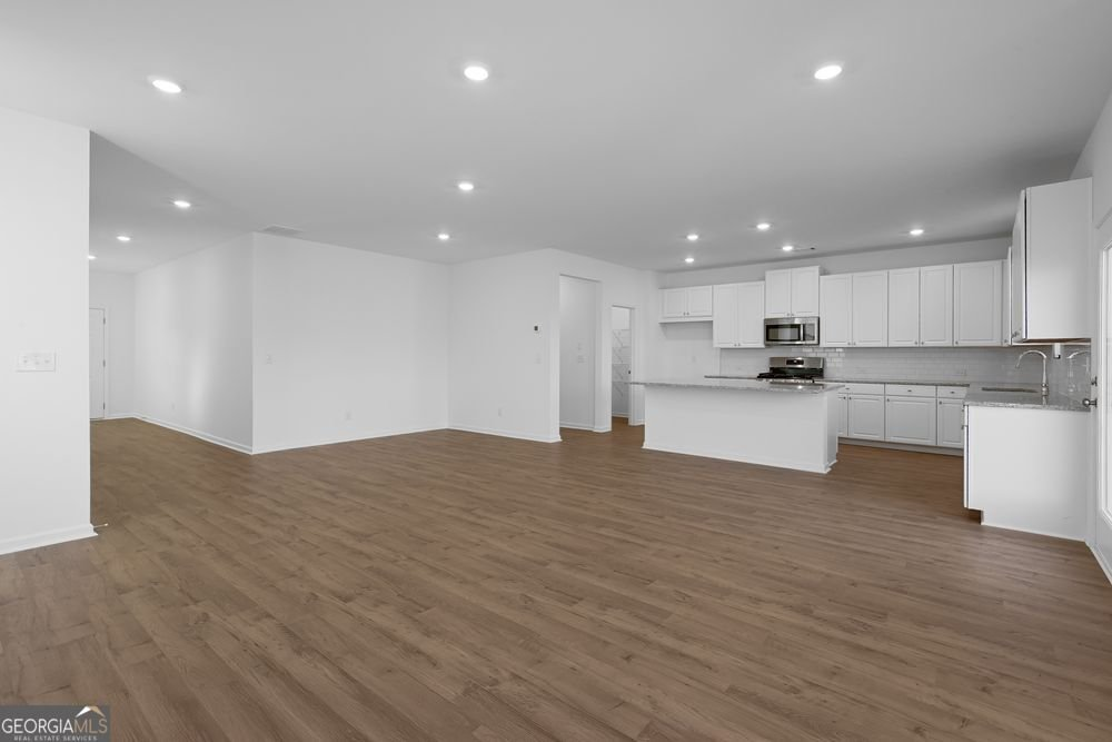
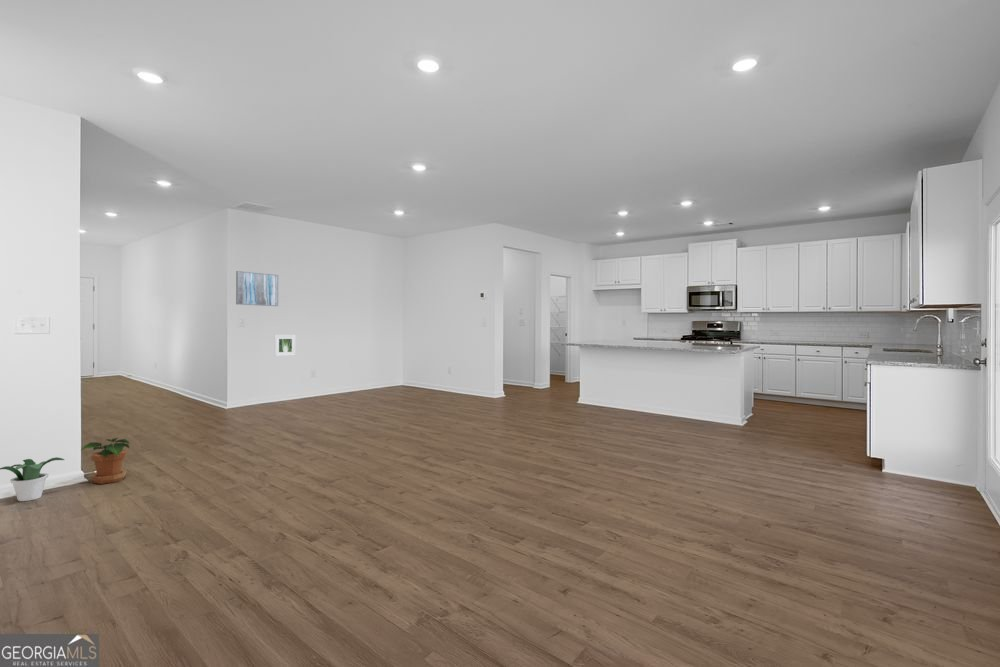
+ potted plant [79,437,130,485]
+ wall art [235,270,279,307]
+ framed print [274,334,297,357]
+ potted plant [0,456,65,502]
